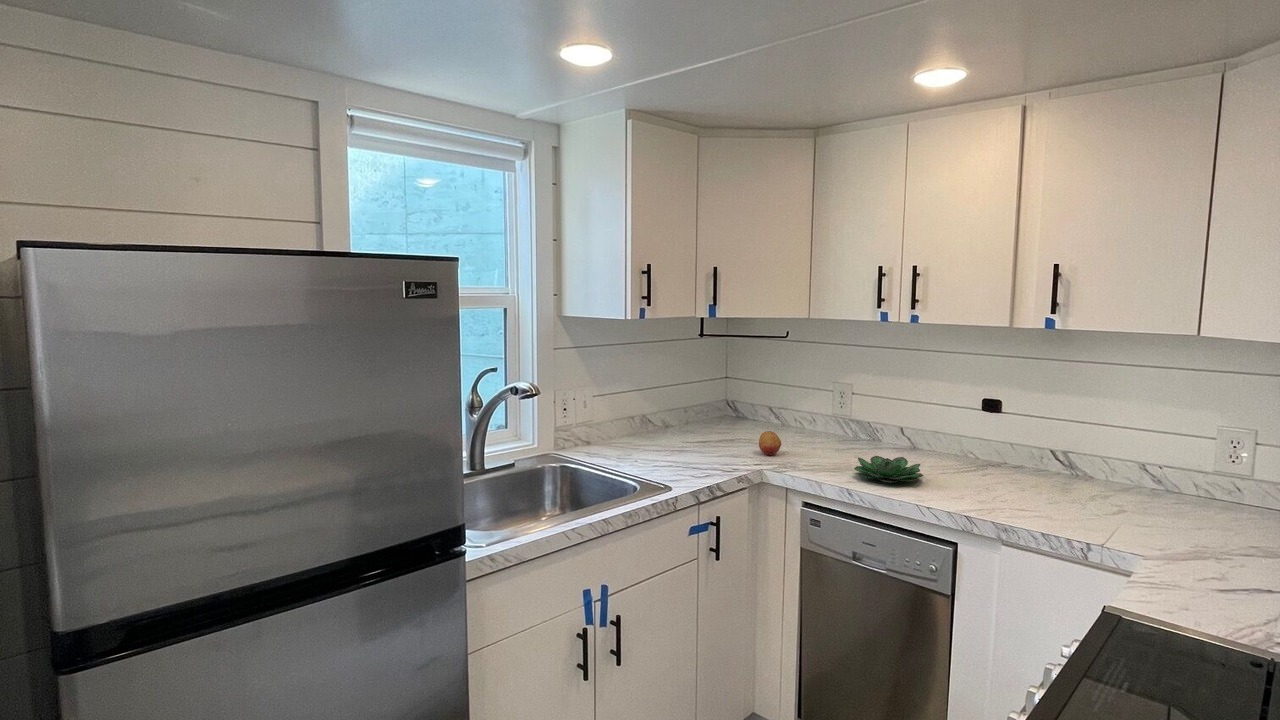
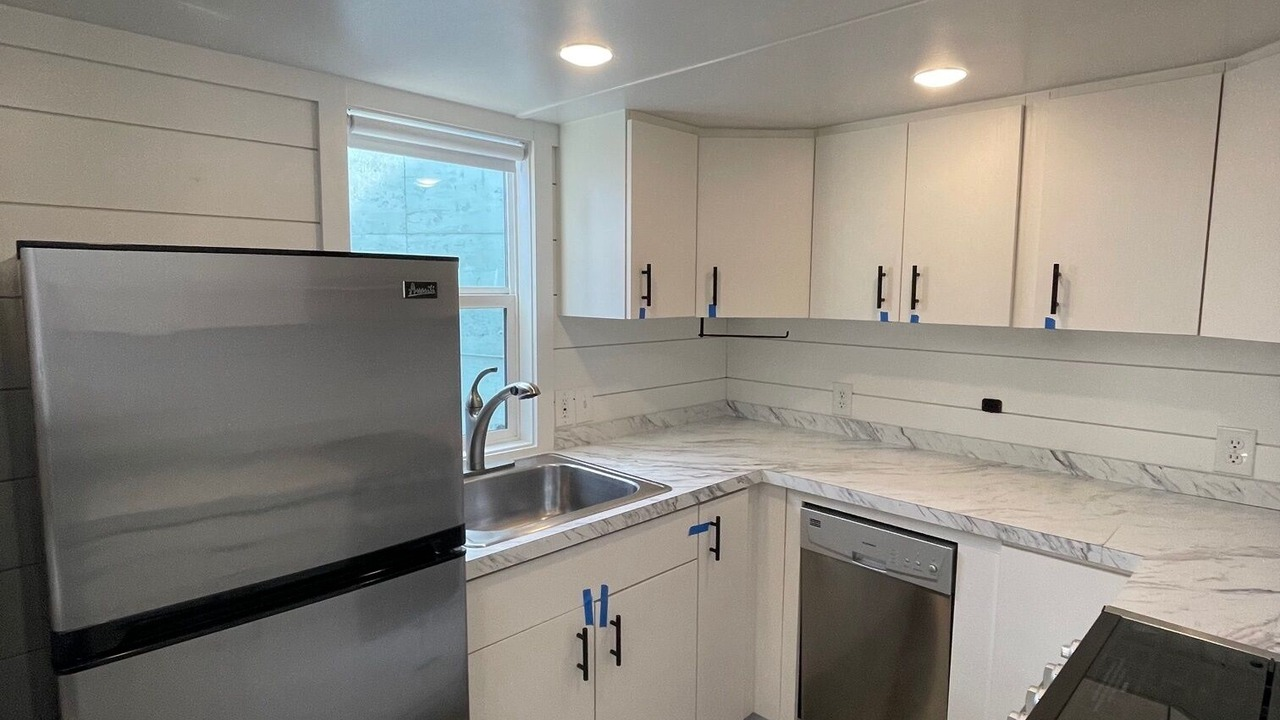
- fruit [758,430,782,456]
- succulent plant [853,455,924,483]
